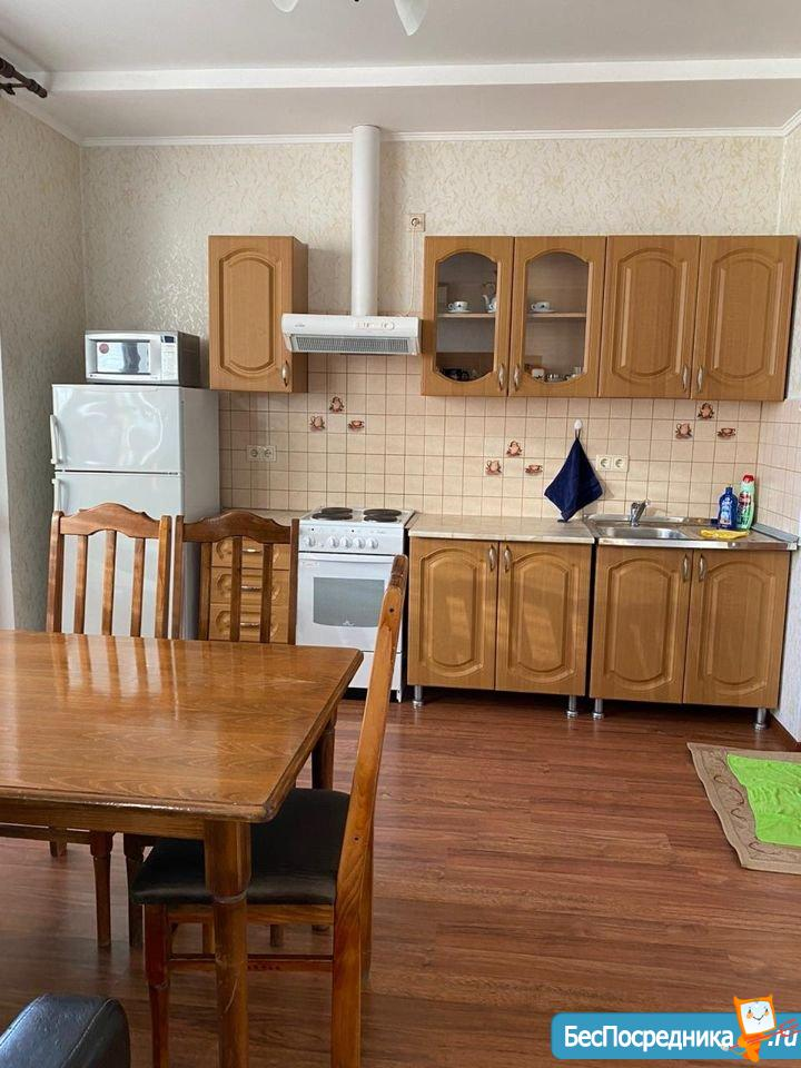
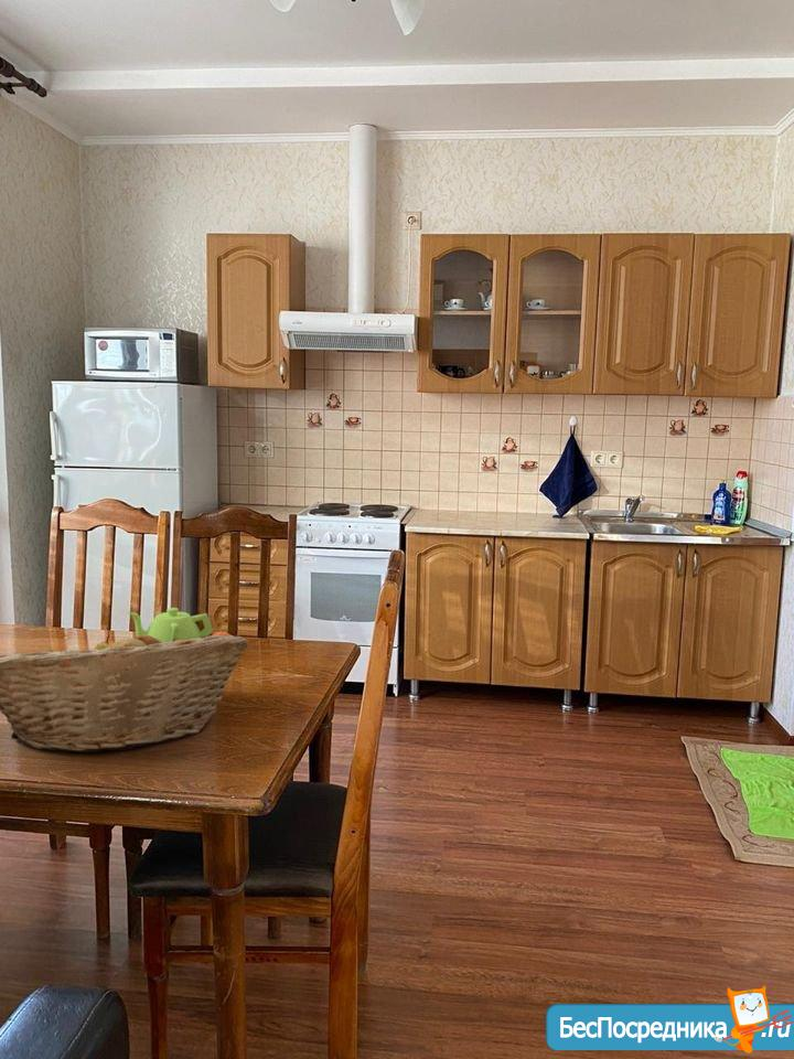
+ fruit basket [0,625,249,753]
+ teapot [127,607,214,643]
